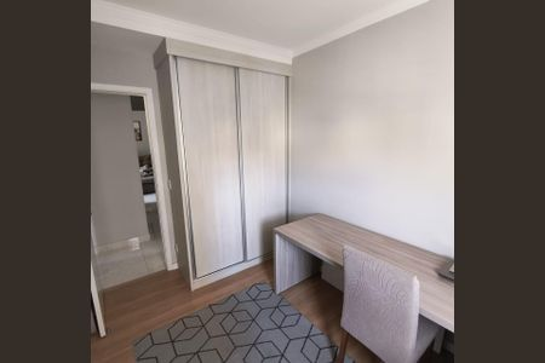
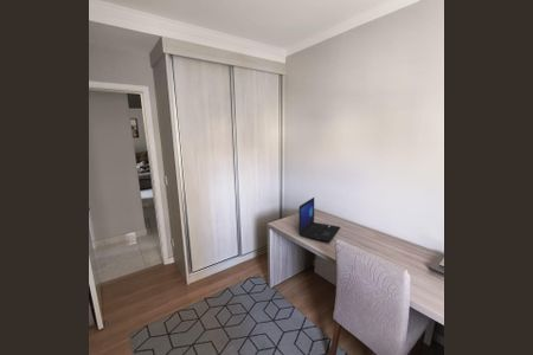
+ laptop [297,196,341,243]
